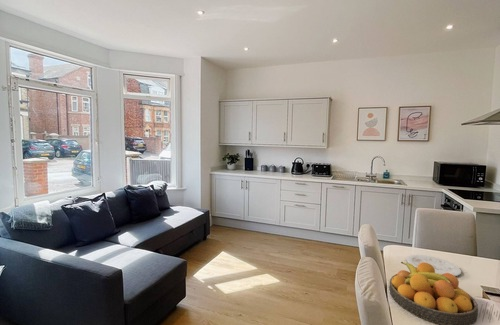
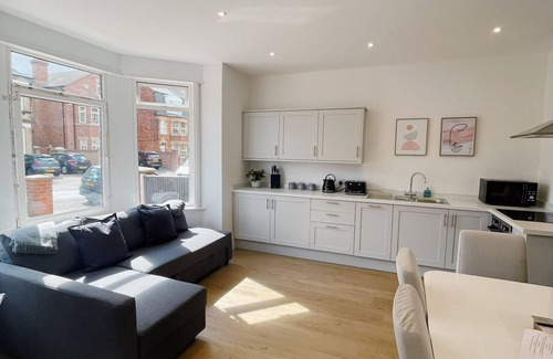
- plate [406,254,462,277]
- fruit bowl [388,261,479,325]
